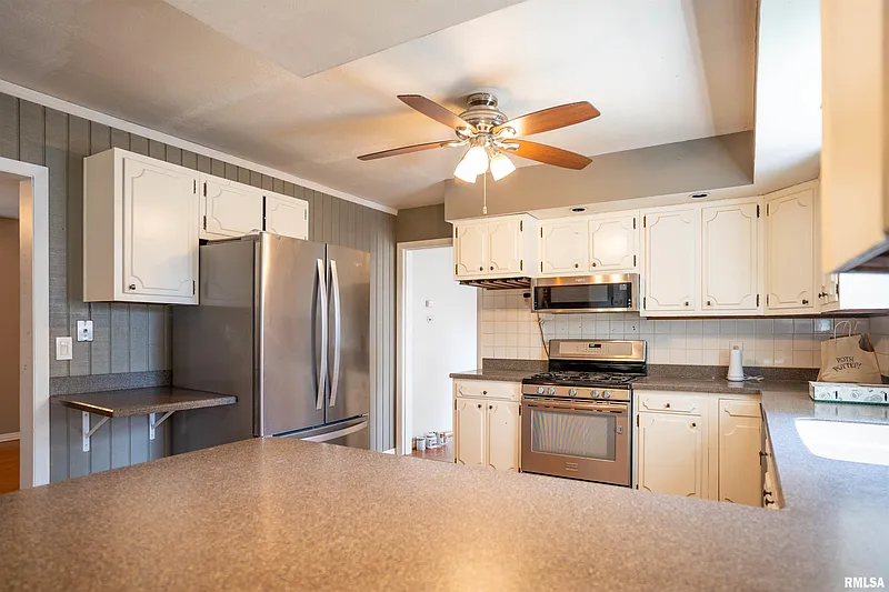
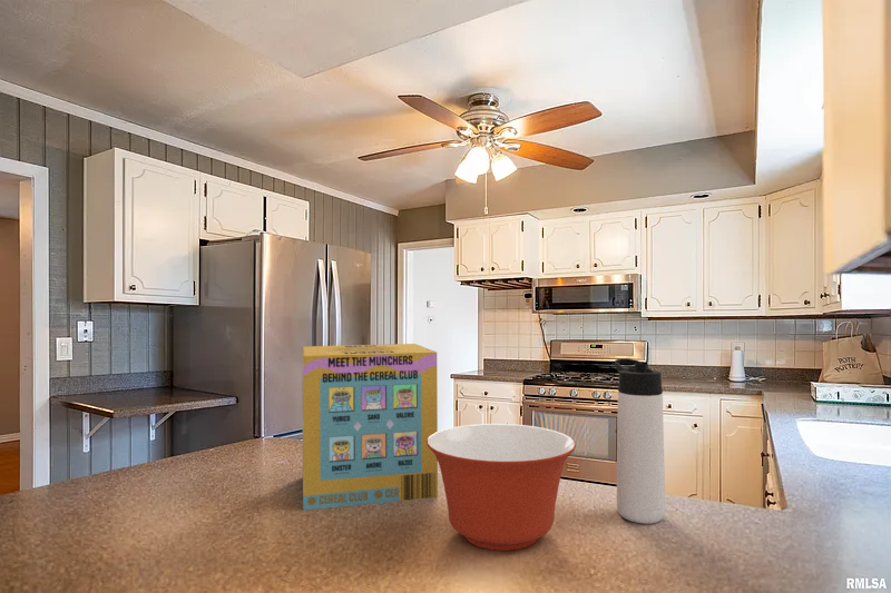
+ thermos bottle [614,357,666,525]
+ cereal box [301,343,439,511]
+ mixing bowl [427,423,577,552]
